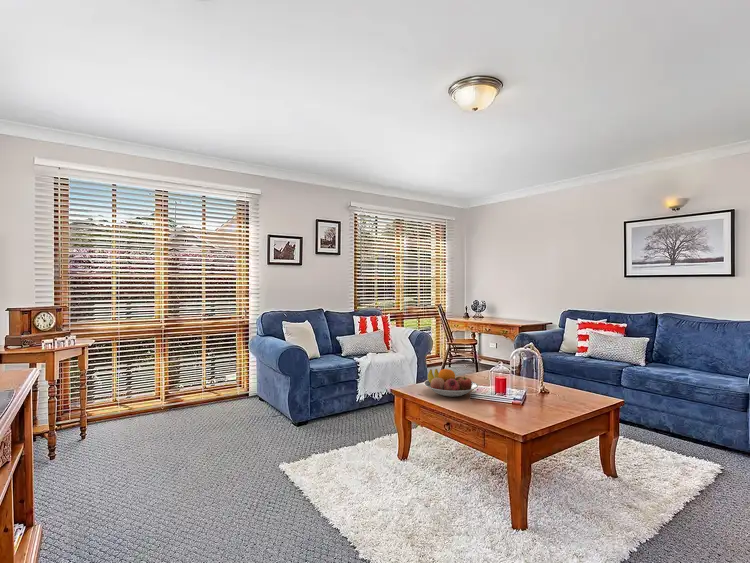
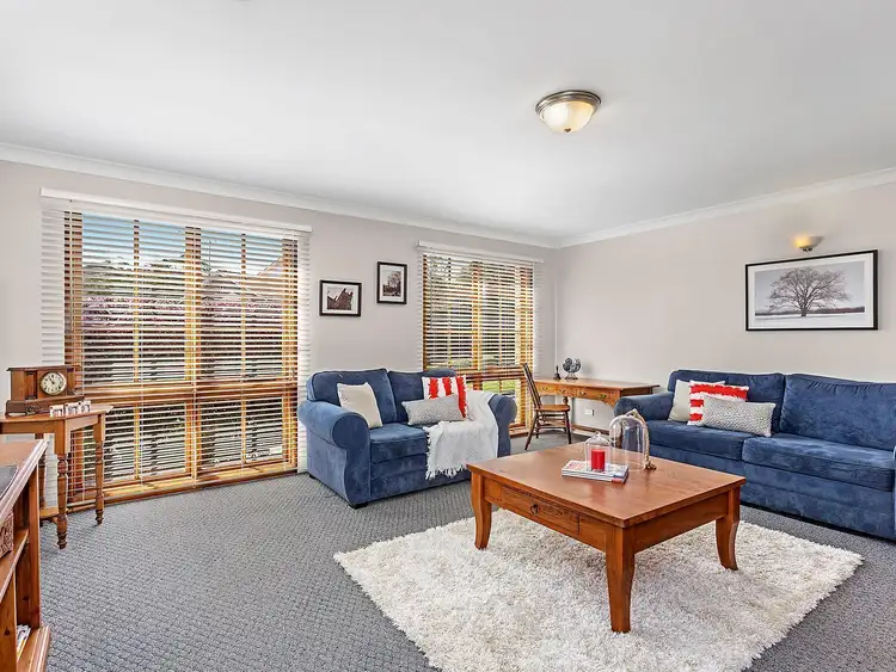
- fruit bowl [423,368,479,398]
